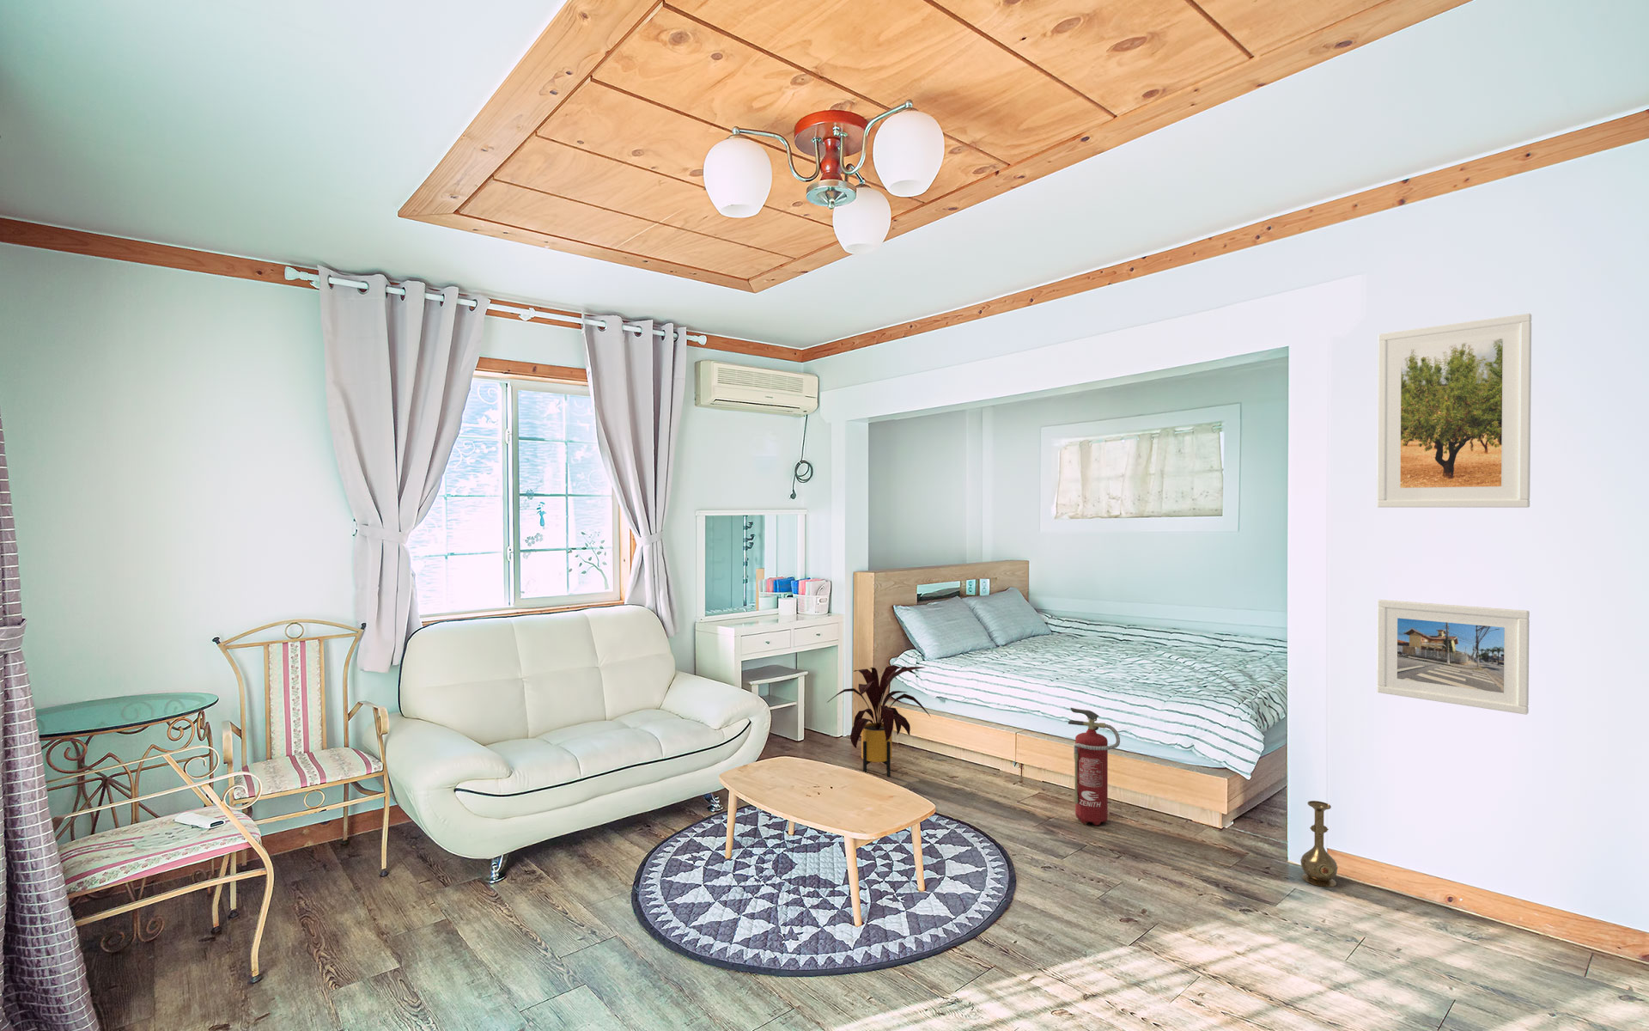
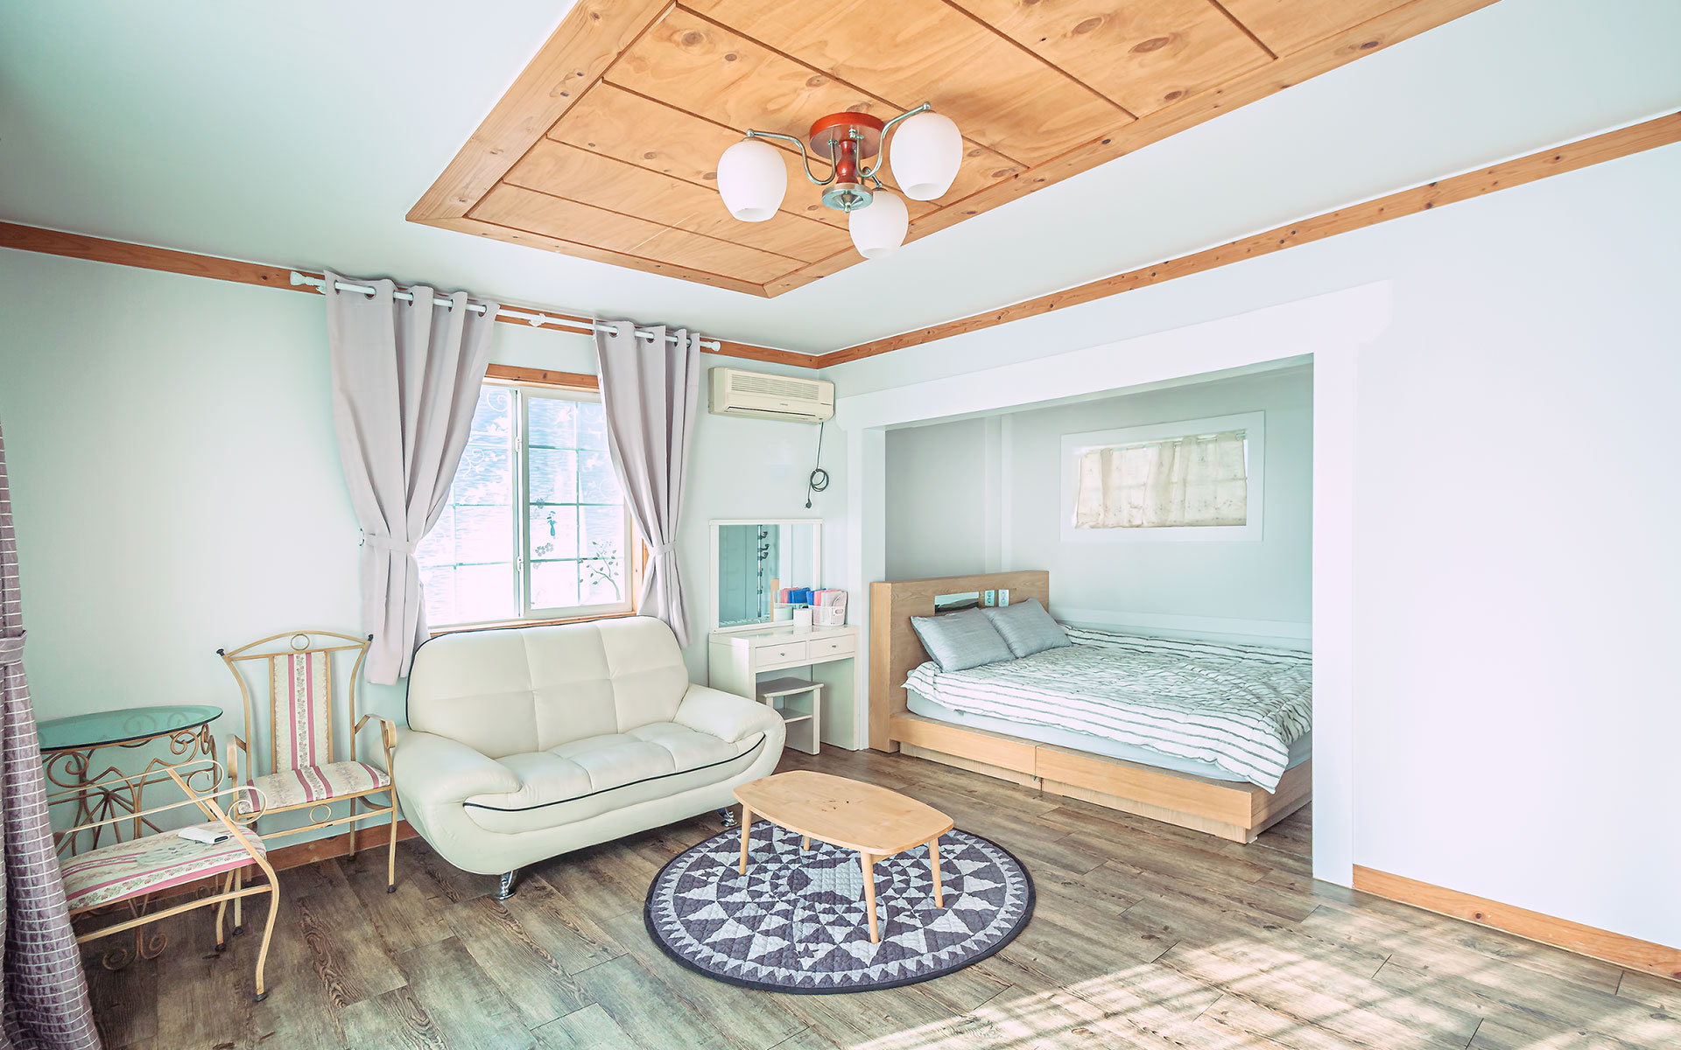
- vase [1300,799,1339,887]
- fire extinguisher [1067,707,1121,826]
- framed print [1376,599,1530,716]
- house plant [826,664,931,778]
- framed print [1376,312,1533,508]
